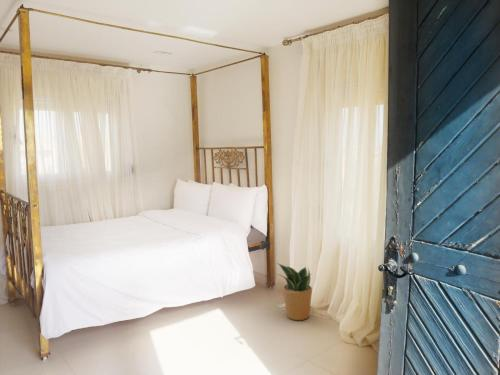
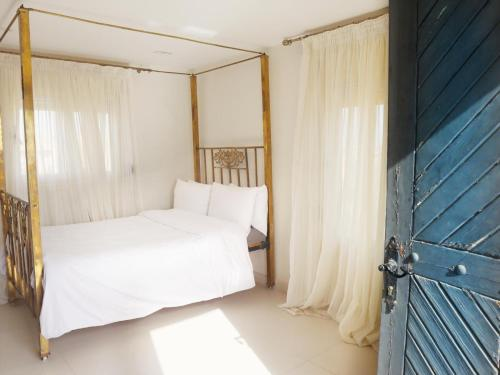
- potted plant [277,263,313,321]
